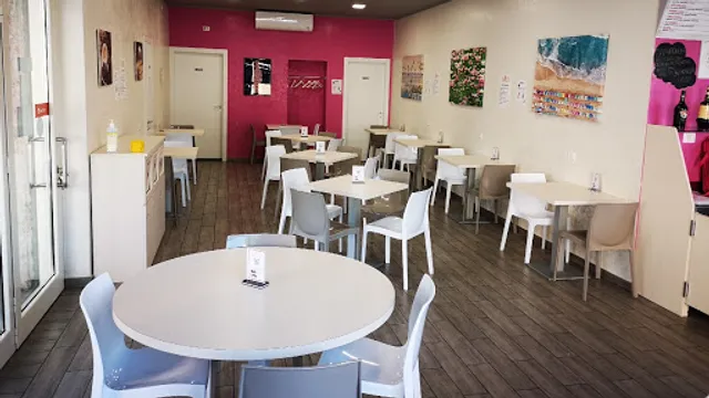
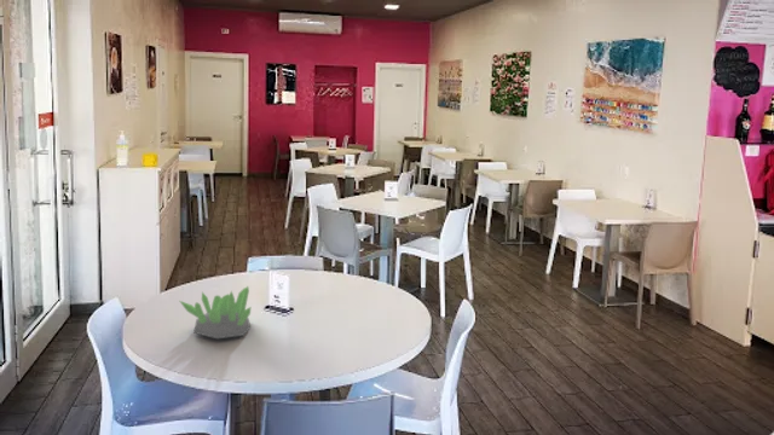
+ succulent plant [179,285,252,340]
